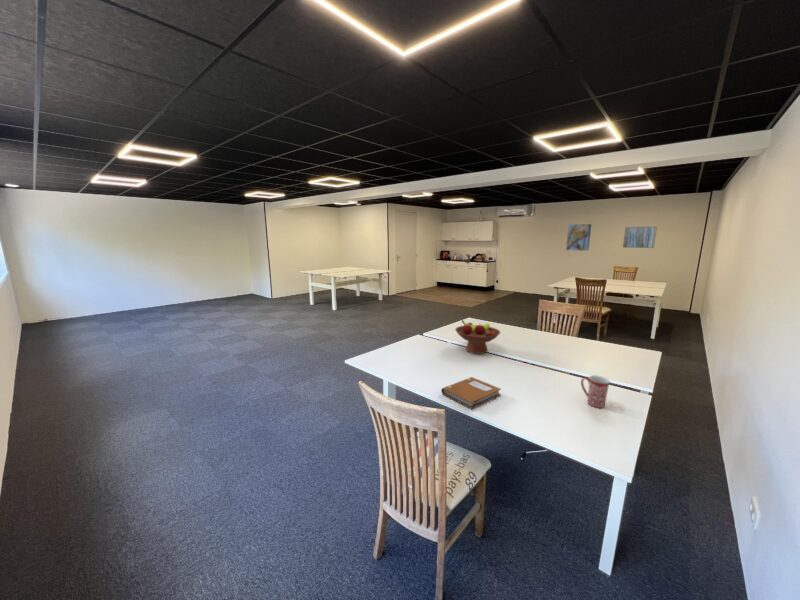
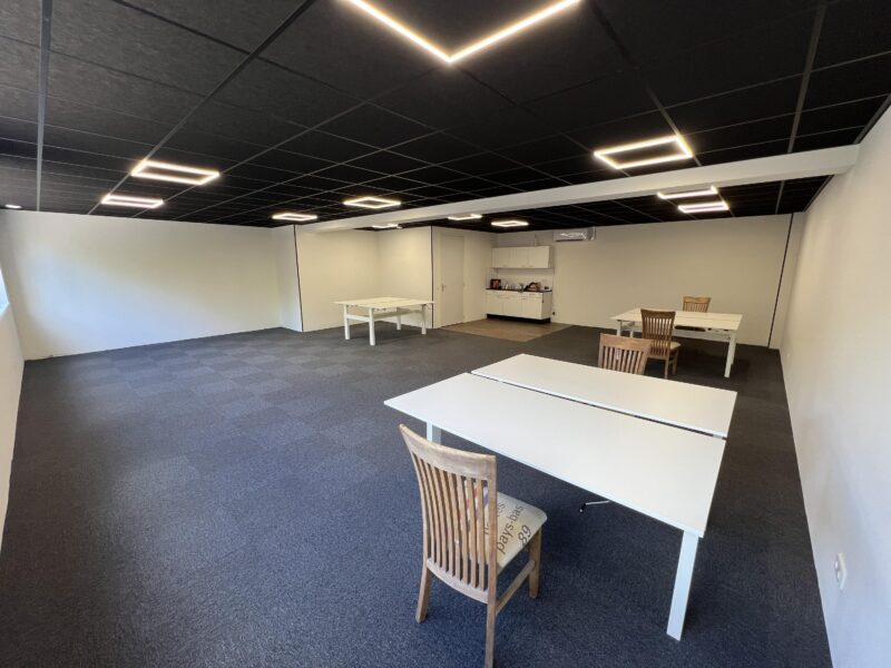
- notebook [440,376,502,410]
- mug [580,374,611,409]
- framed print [565,223,593,252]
- fruit bowl [454,319,501,355]
- wall art [622,226,658,249]
